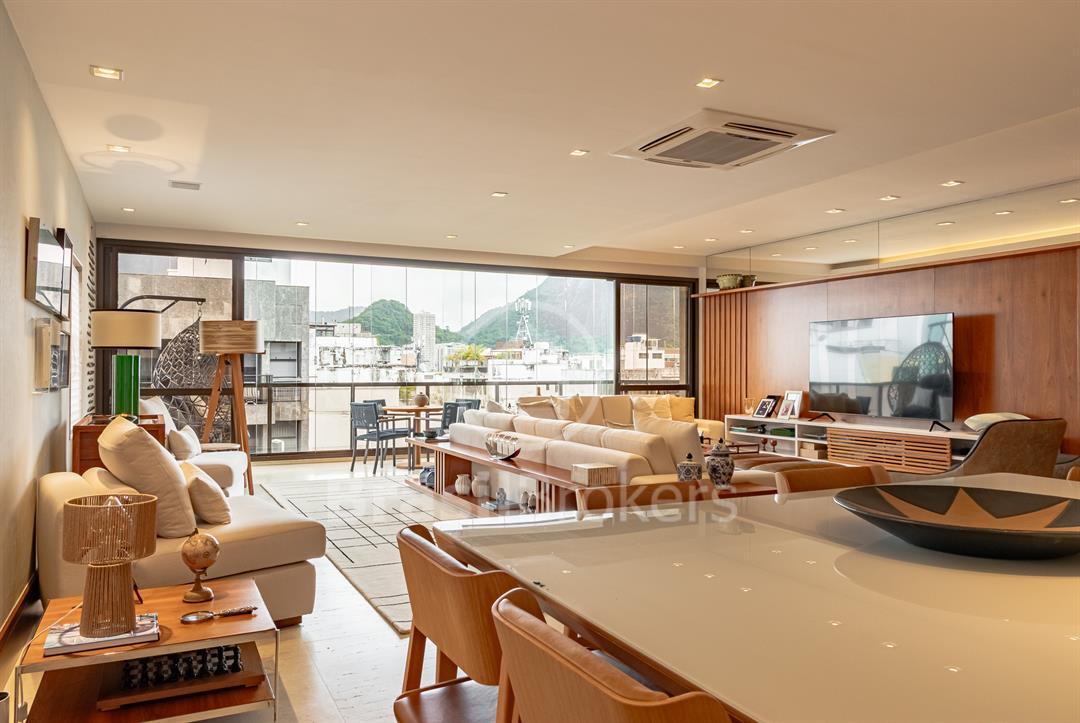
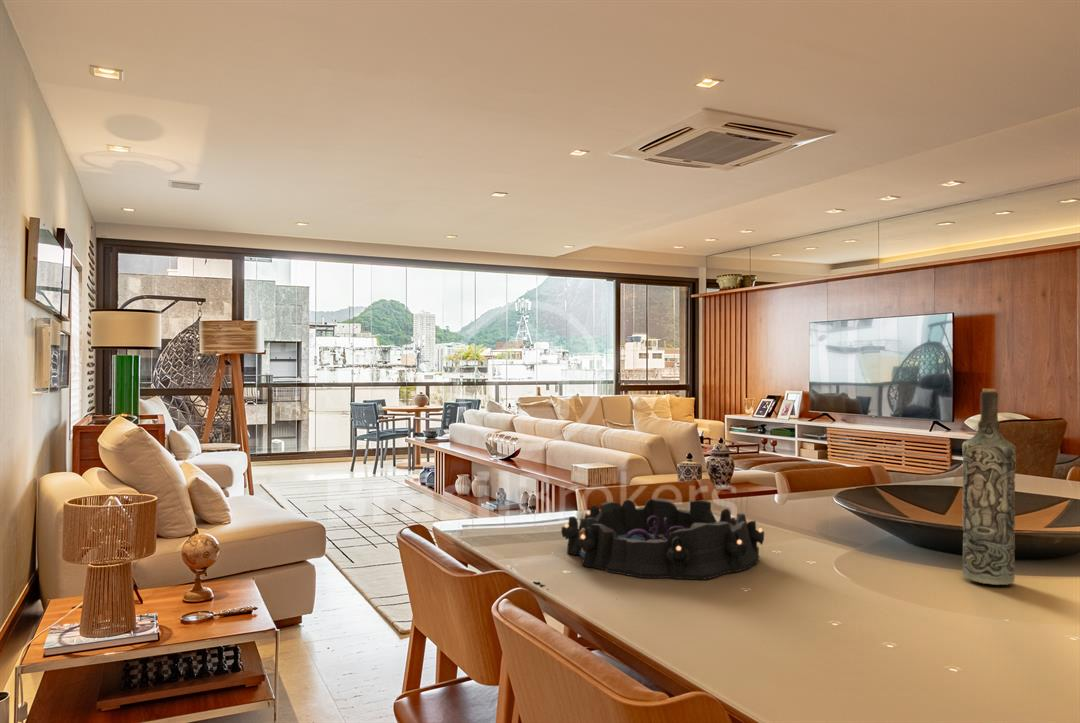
+ bottle [961,388,1017,586]
+ decorative bowl [560,497,765,580]
